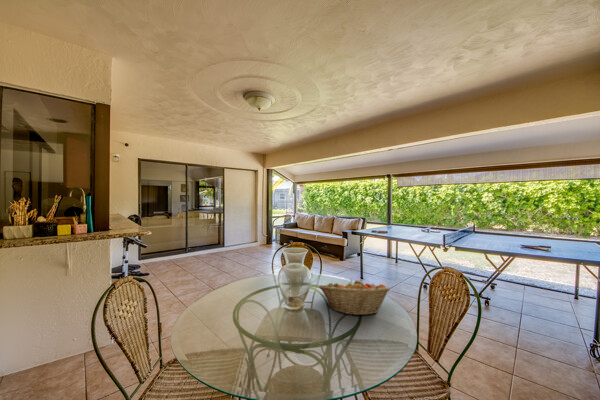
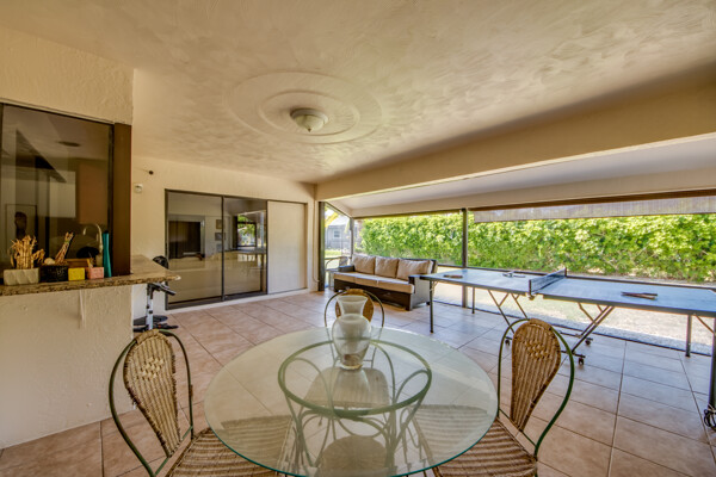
- fruit basket [318,279,391,316]
